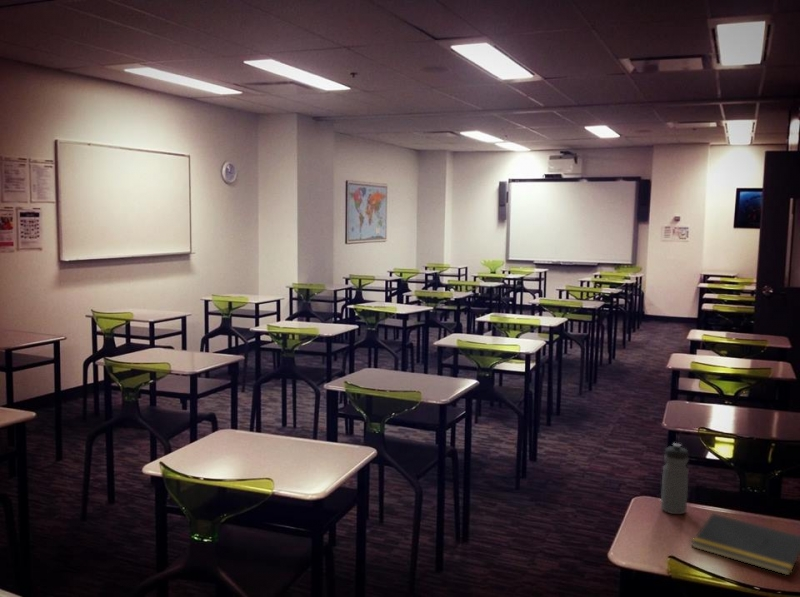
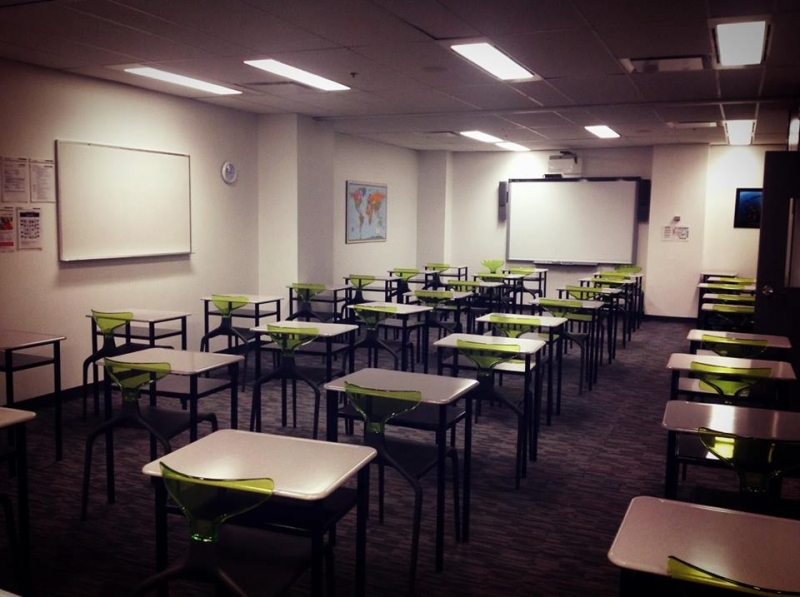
- water bottle [660,442,690,515]
- notepad [690,513,800,576]
